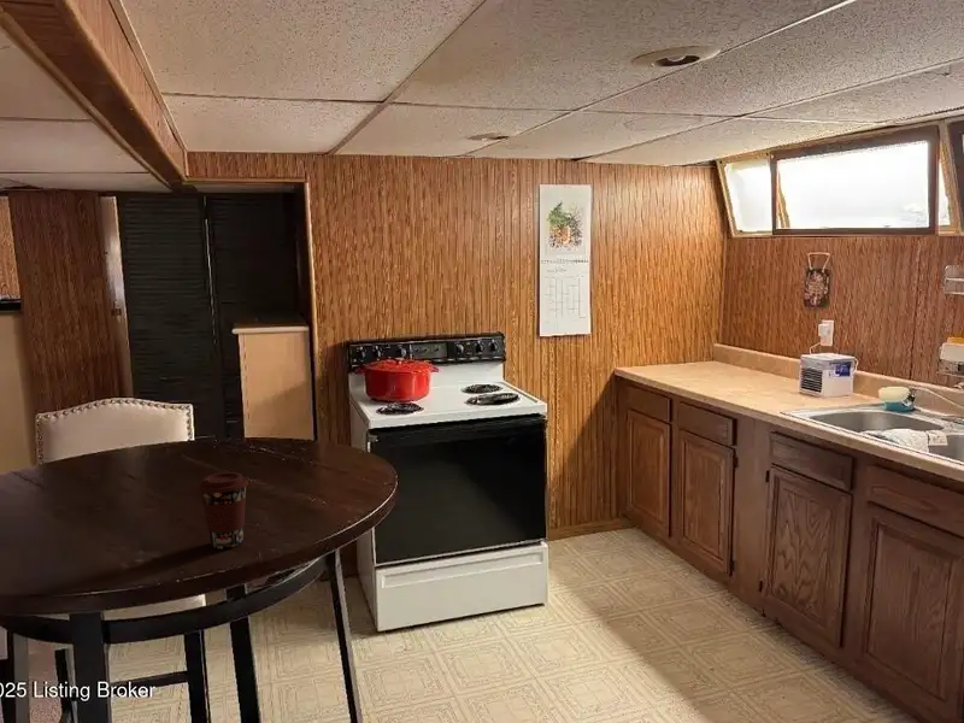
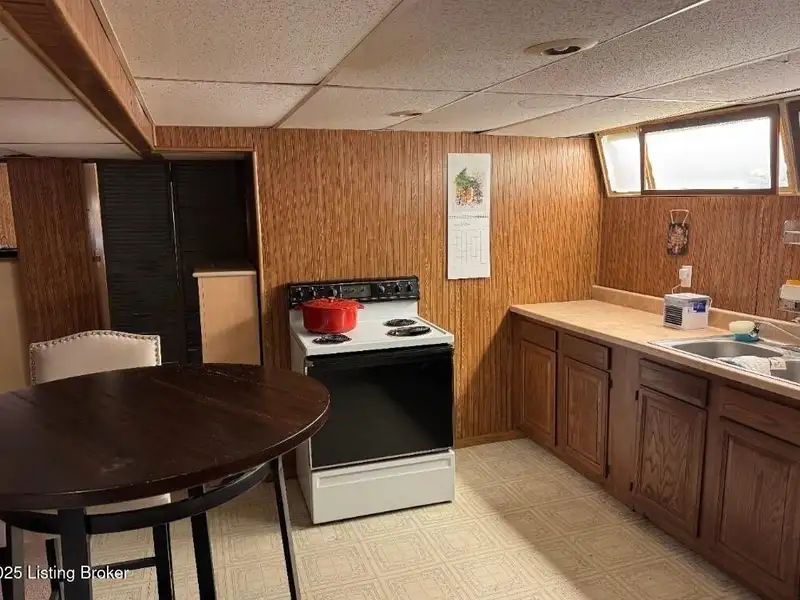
- coffee cup [196,471,249,549]
